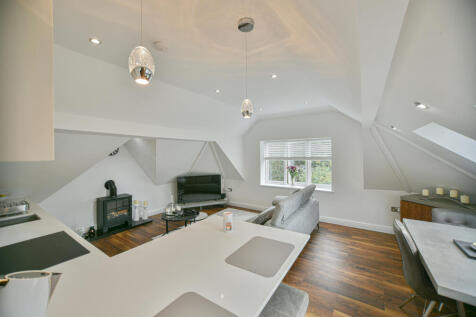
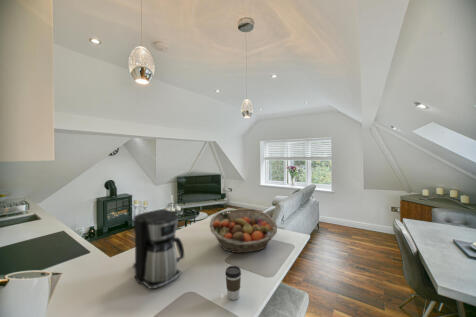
+ coffee cup [224,265,242,301]
+ fruit basket [209,208,278,254]
+ coffee maker [132,208,185,290]
